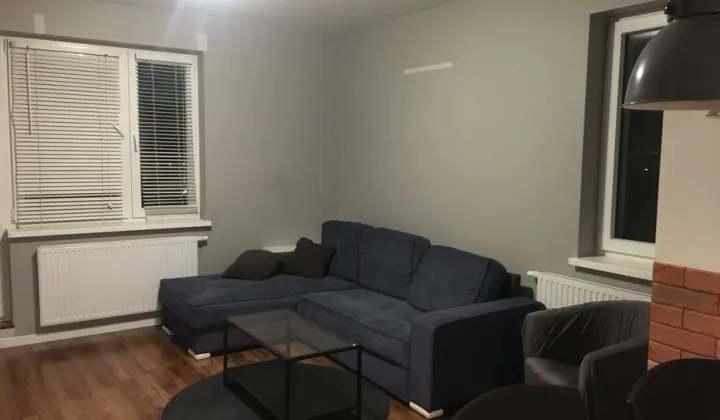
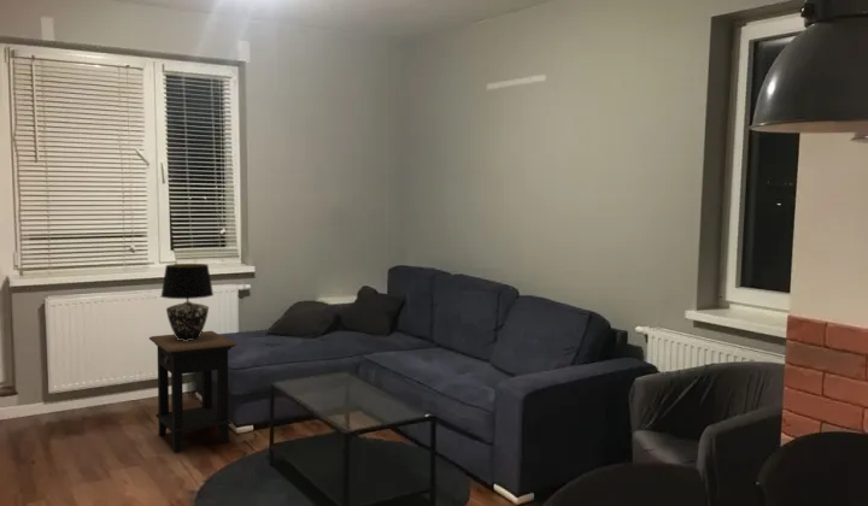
+ side table [148,330,237,453]
+ table lamp [160,263,215,341]
